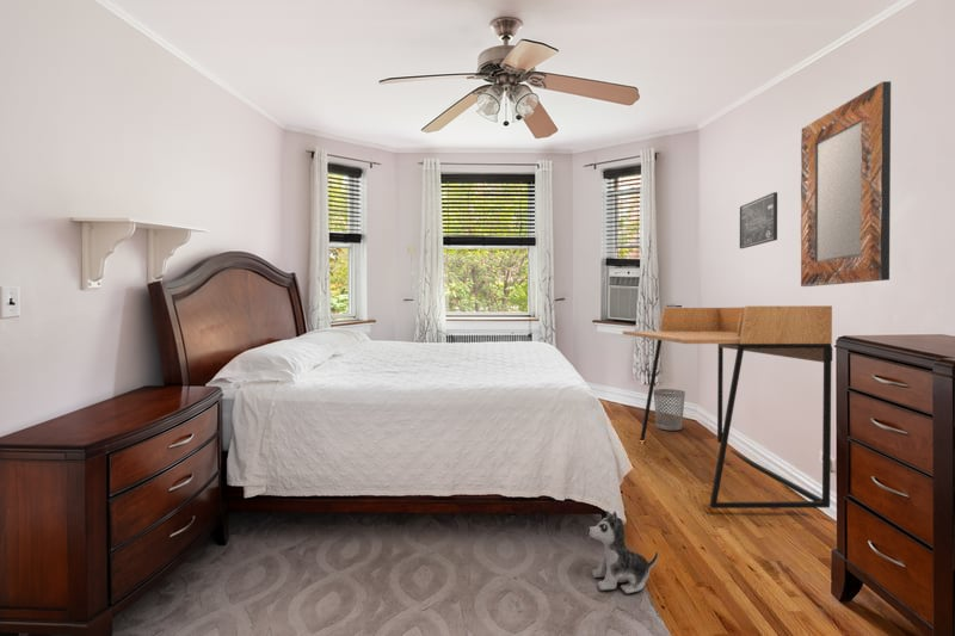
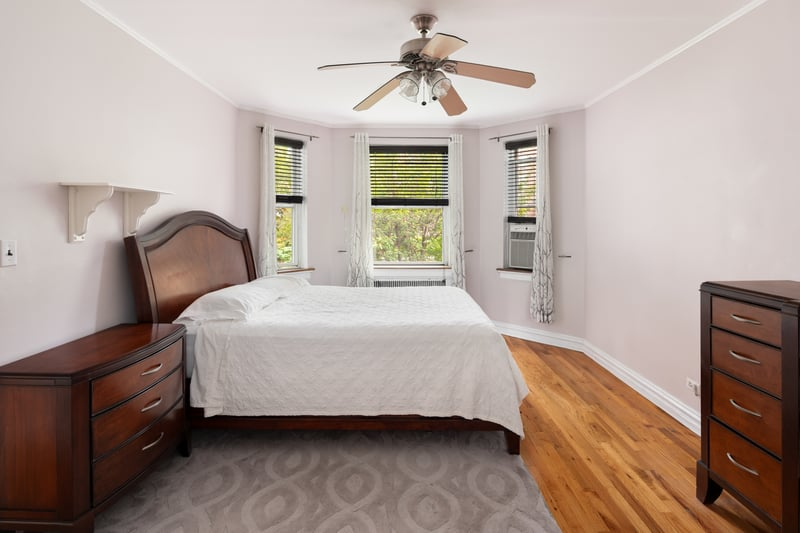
- plush toy [587,510,659,594]
- wastebasket [653,388,686,431]
- wall art [739,191,778,249]
- home mirror [800,80,892,288]
- desk [622,304,833,510]
